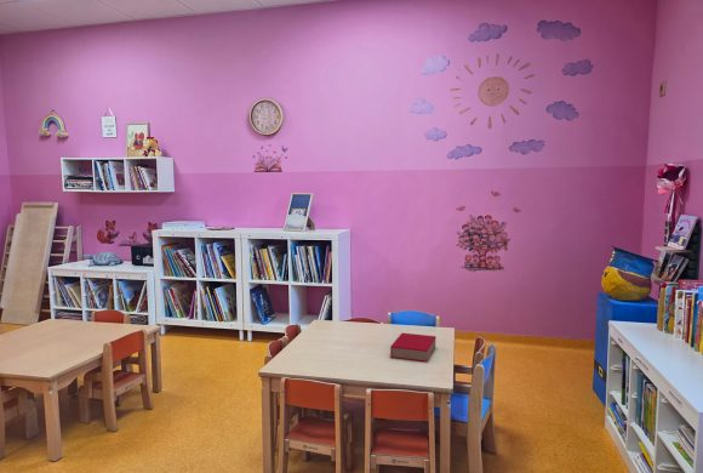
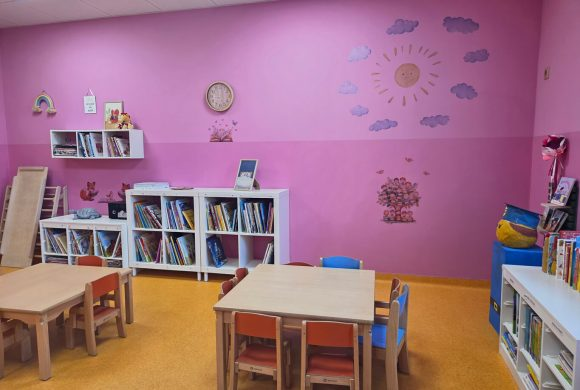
- book [389,332,438,363]
